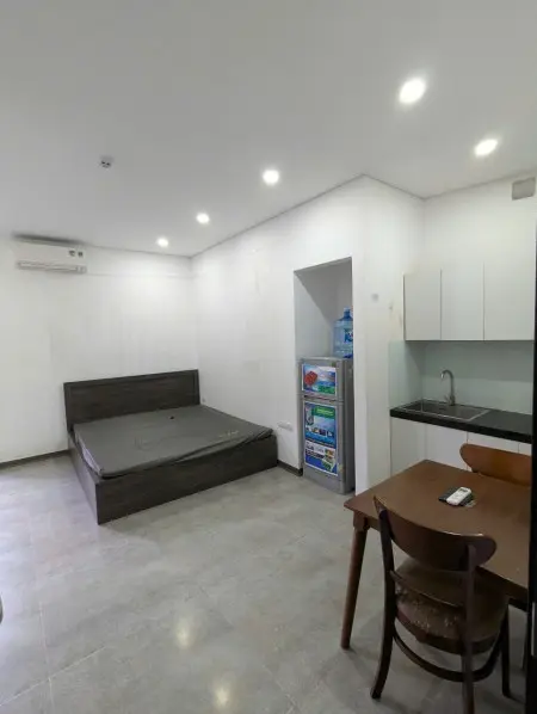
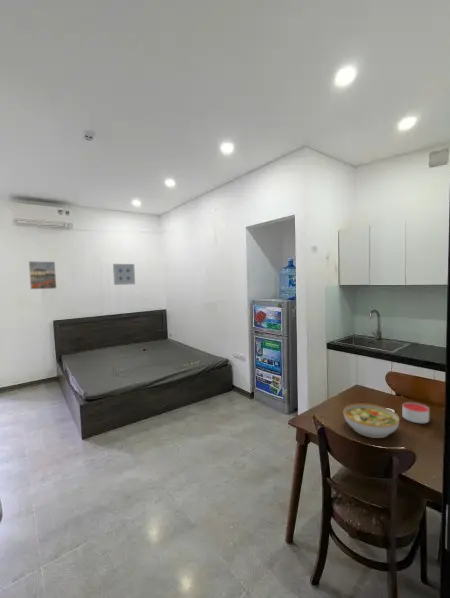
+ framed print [28,260,57,290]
+ candle [401,401,430,424]
+ bowl [343,403,400,439]
+ wall art [112,263,136,286]
